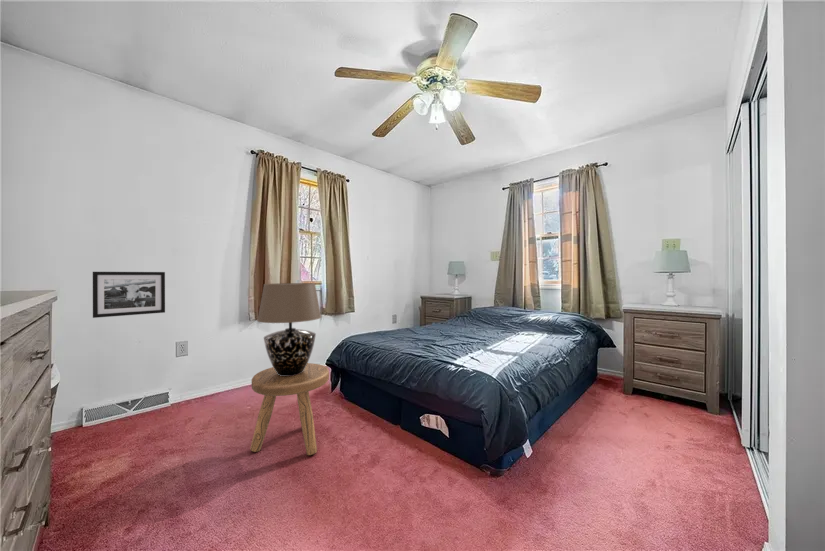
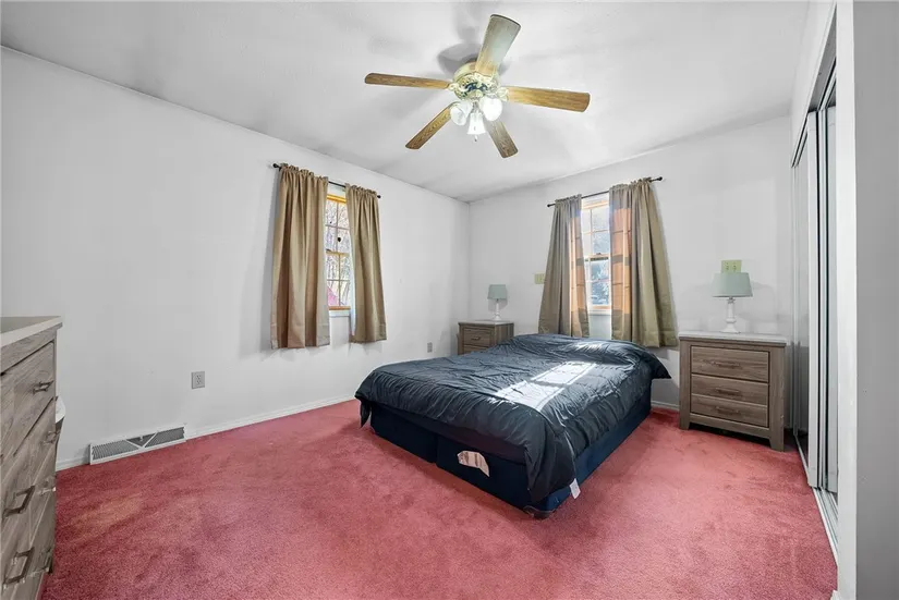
- table lamp [256,282,322,376]
- stool [249,362,330,456]
- picture frame [92,271,166,319]
